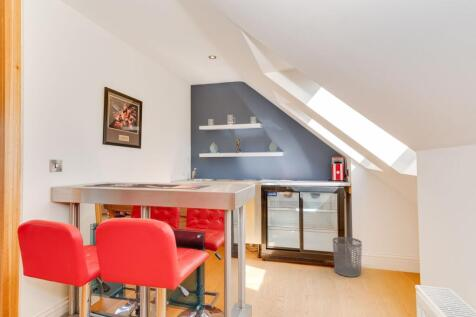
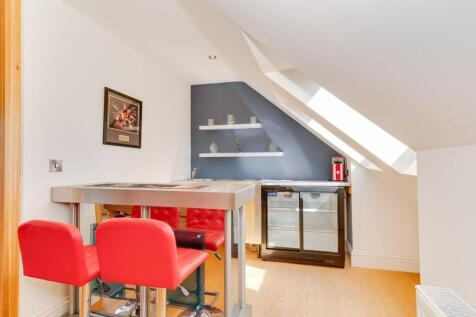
- waste bin [332,236,363,278]
